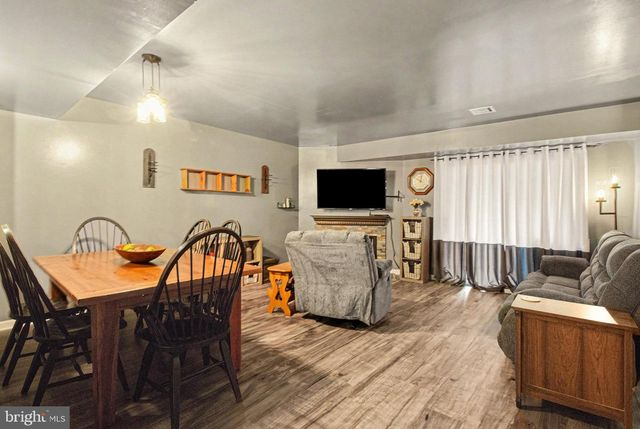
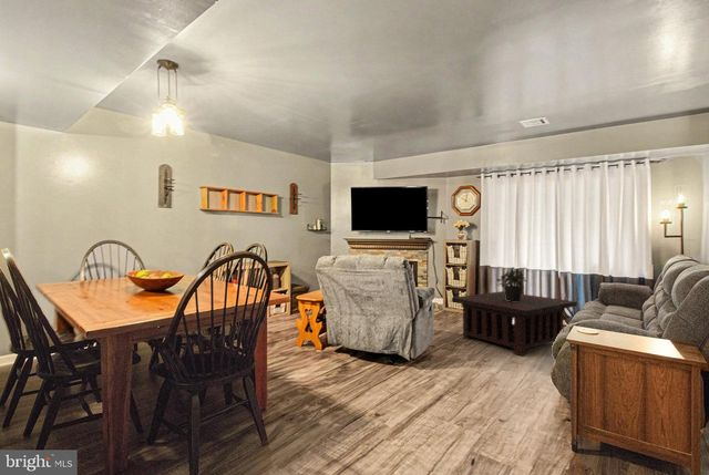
+ coffee table [451,290,578,357]
+ potted plant [495,268,527,302]
